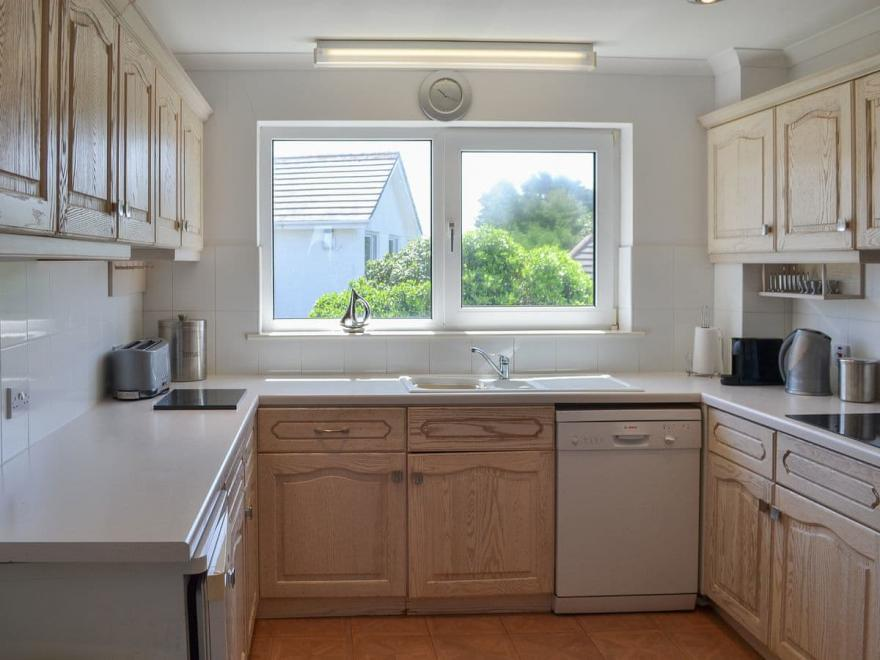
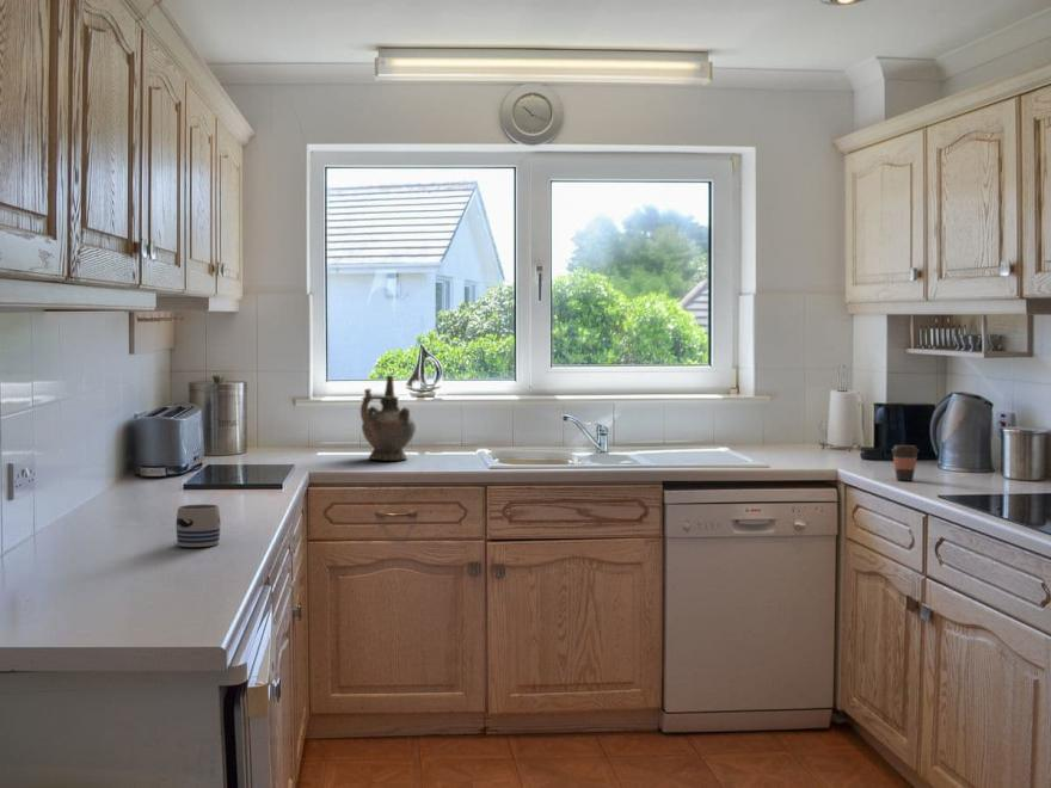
+ ceremonial vessel [359,375,417,462]
+ coffee cup [890,444,920,481]
+ mug [176,503,222,548]
